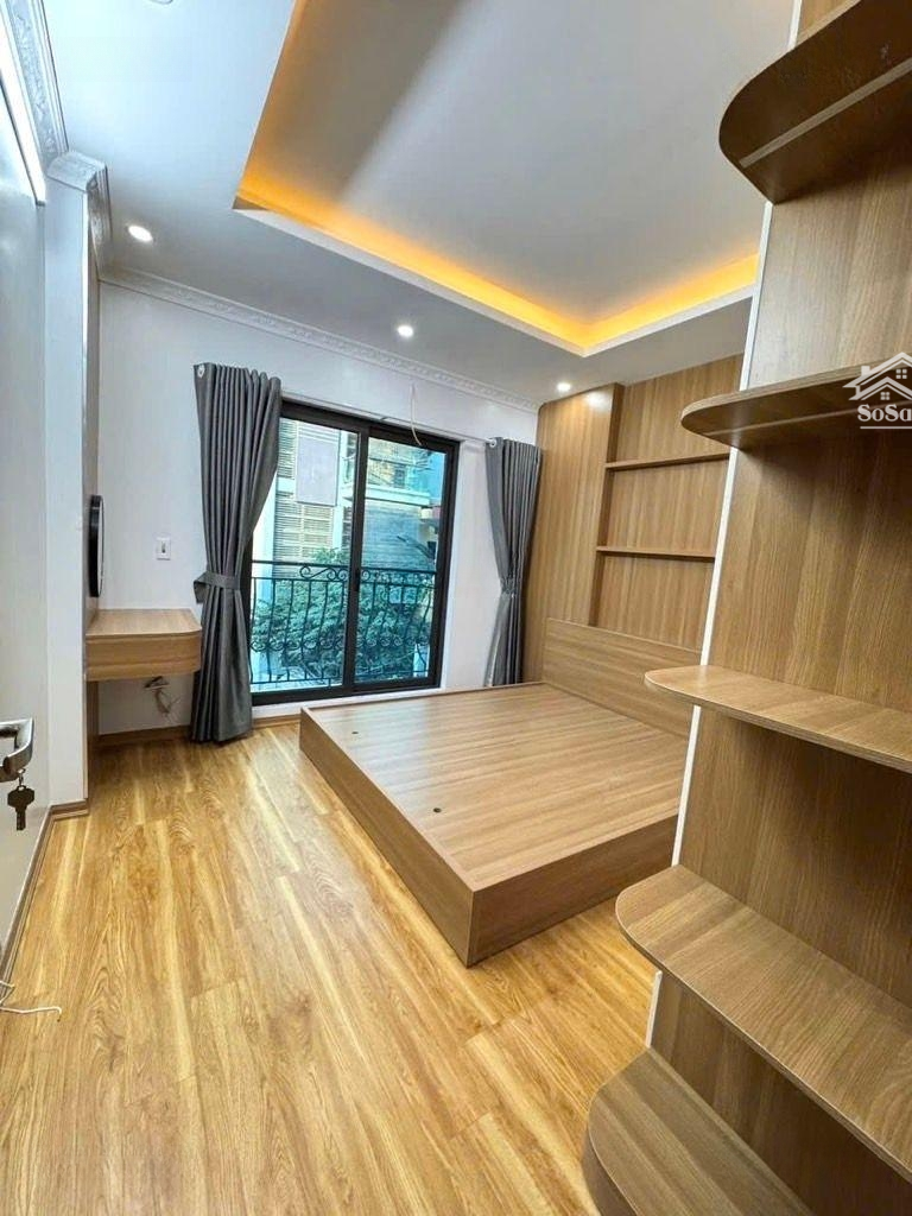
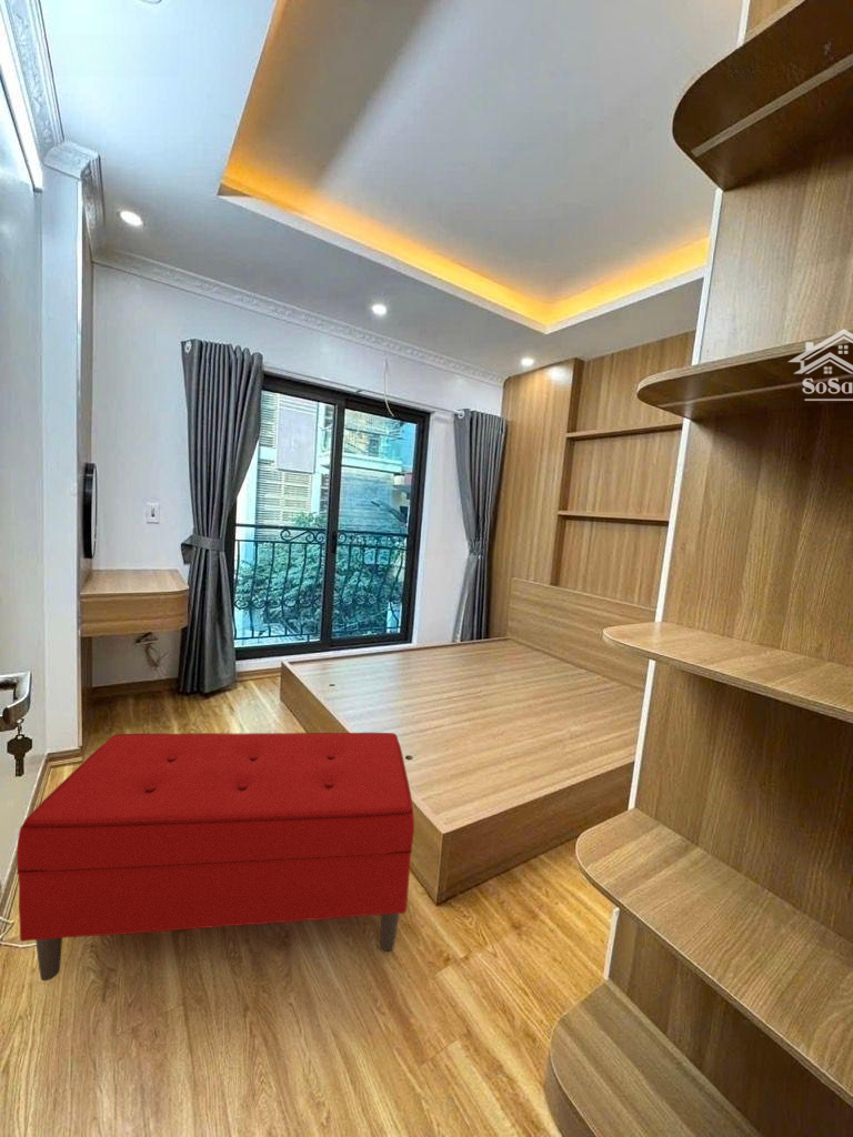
+ bench [16,732,415,982]
